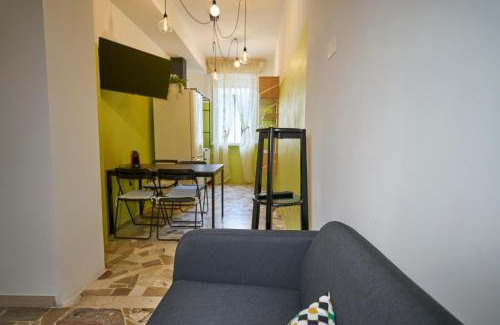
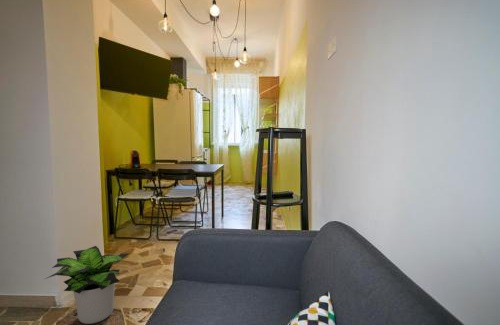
+ potted plant [44,245,131,325]
